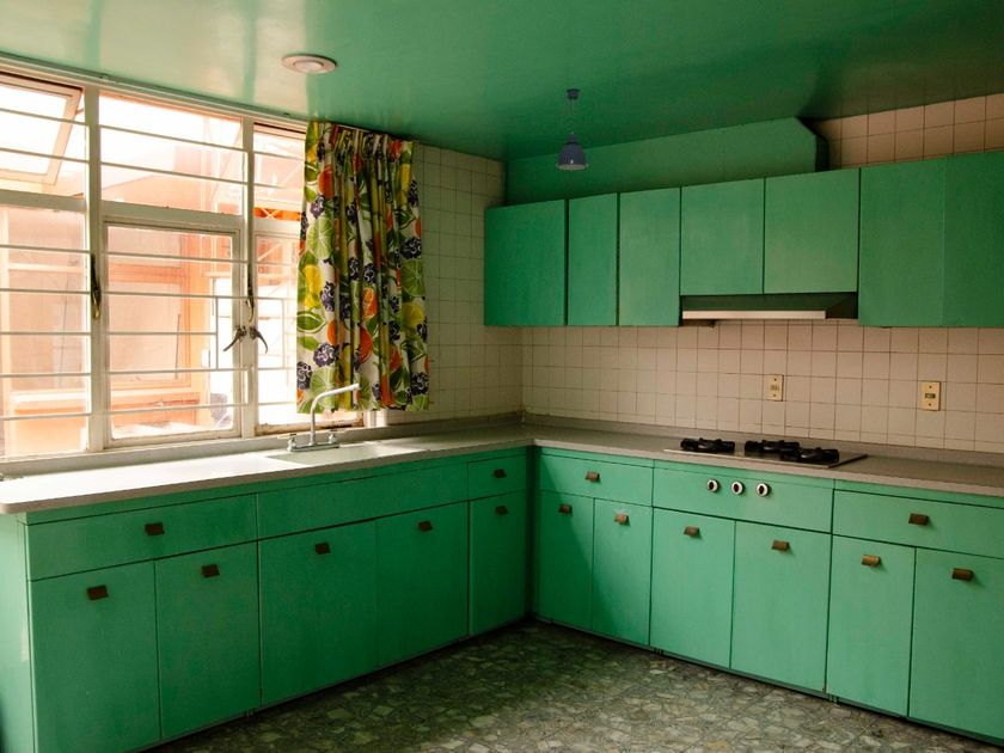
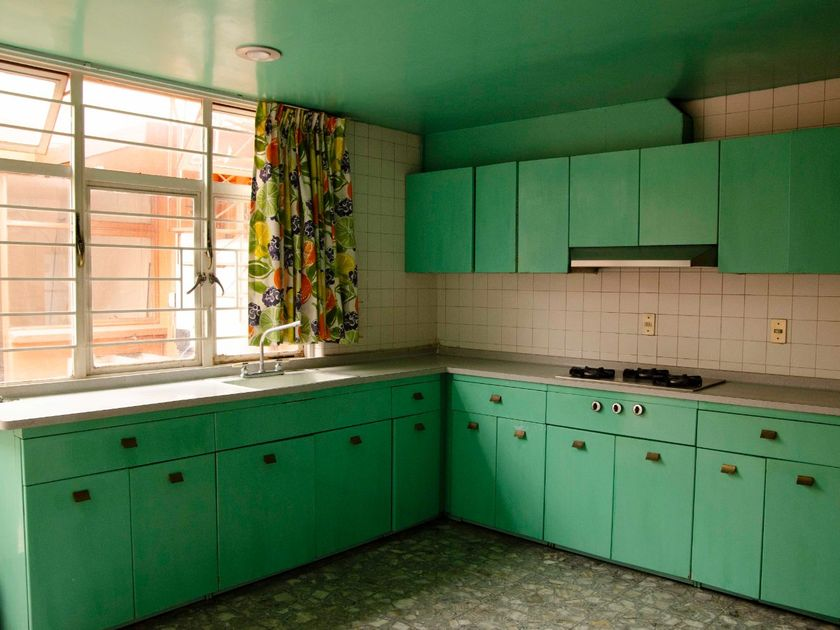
- pendant light [555,87,589,172]
